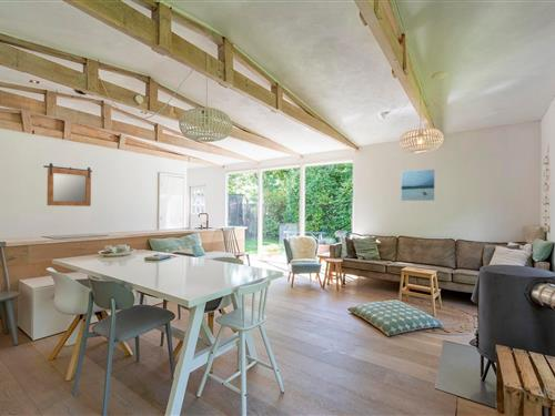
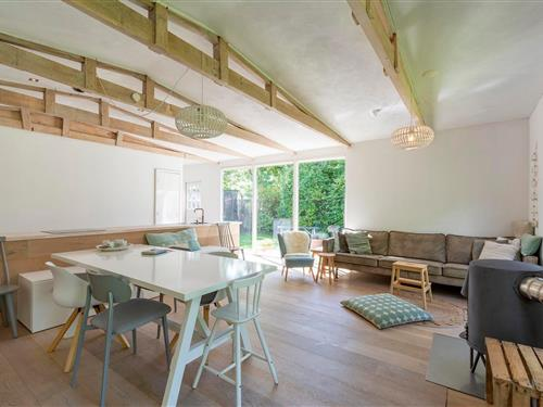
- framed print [400,168,436,202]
- mirror [42,162,93,207]
